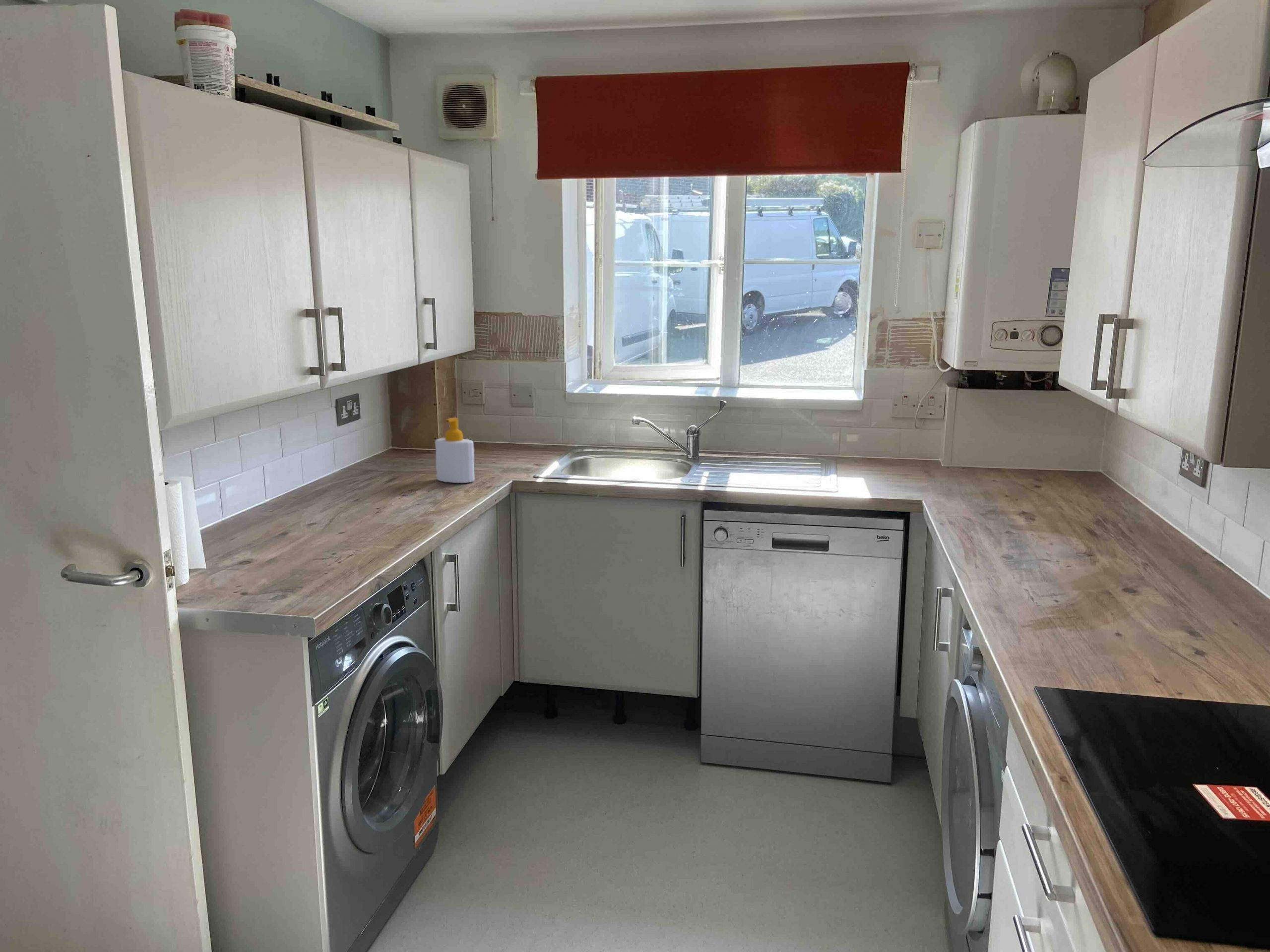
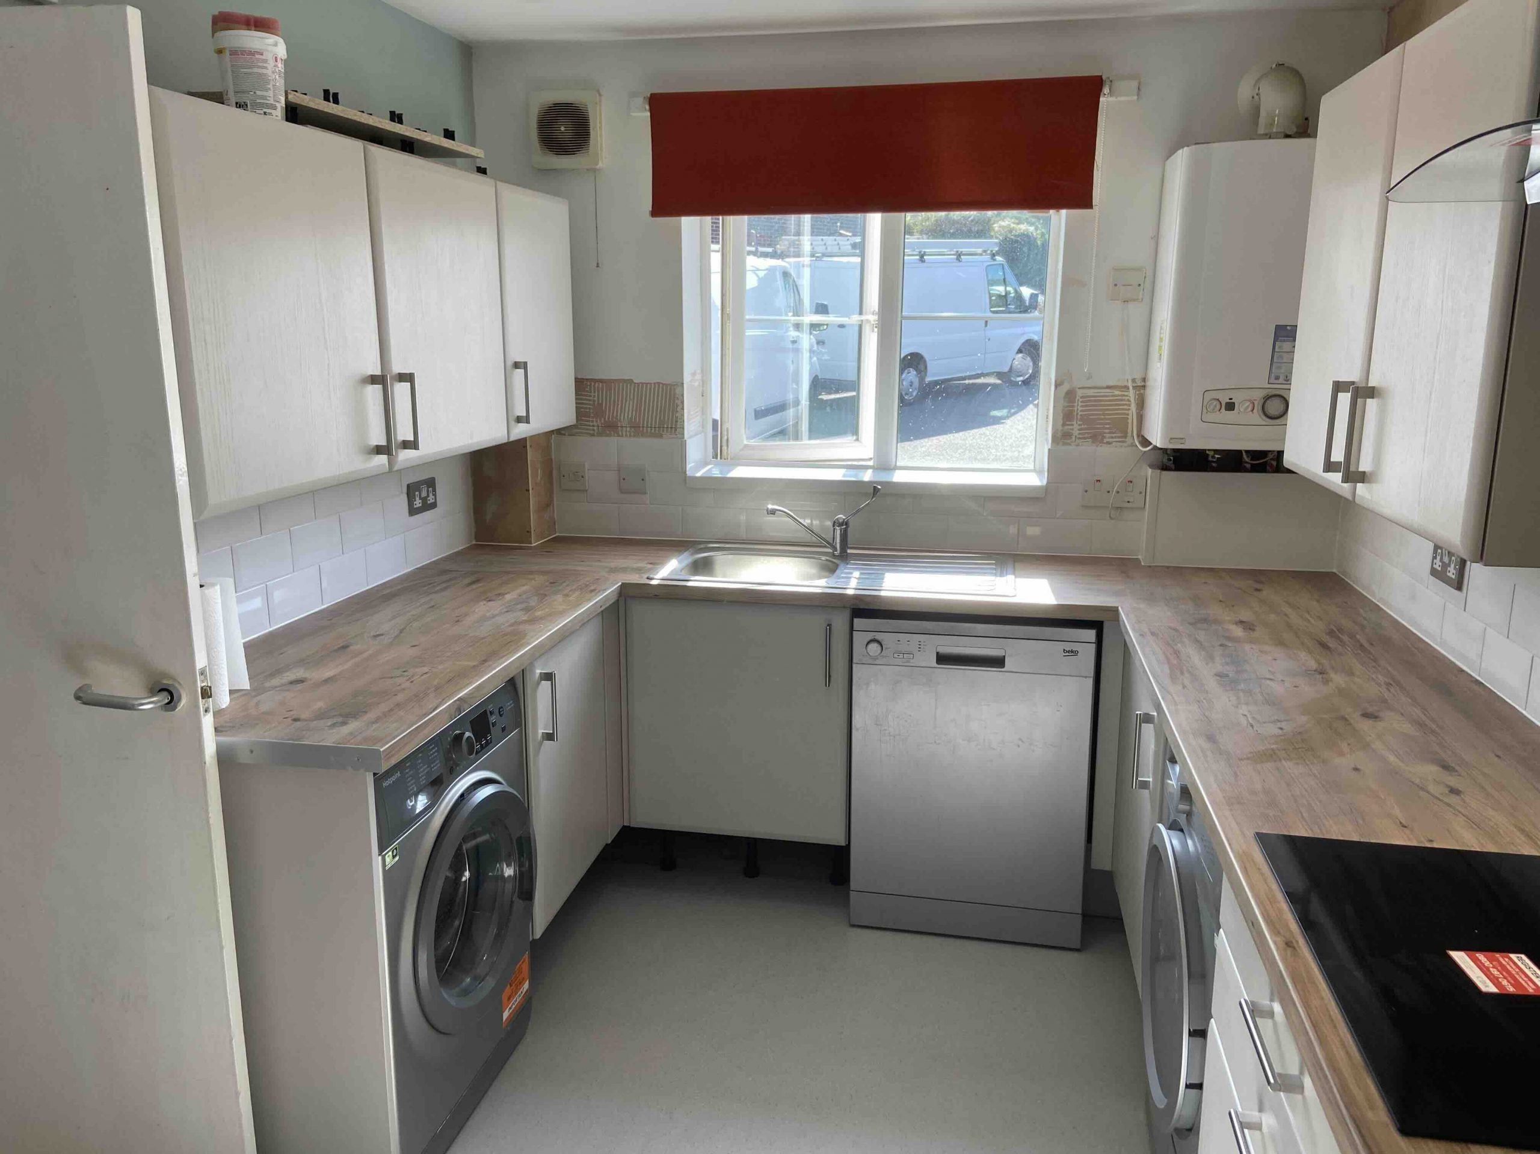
- soap bottle [435,417,475,483]
